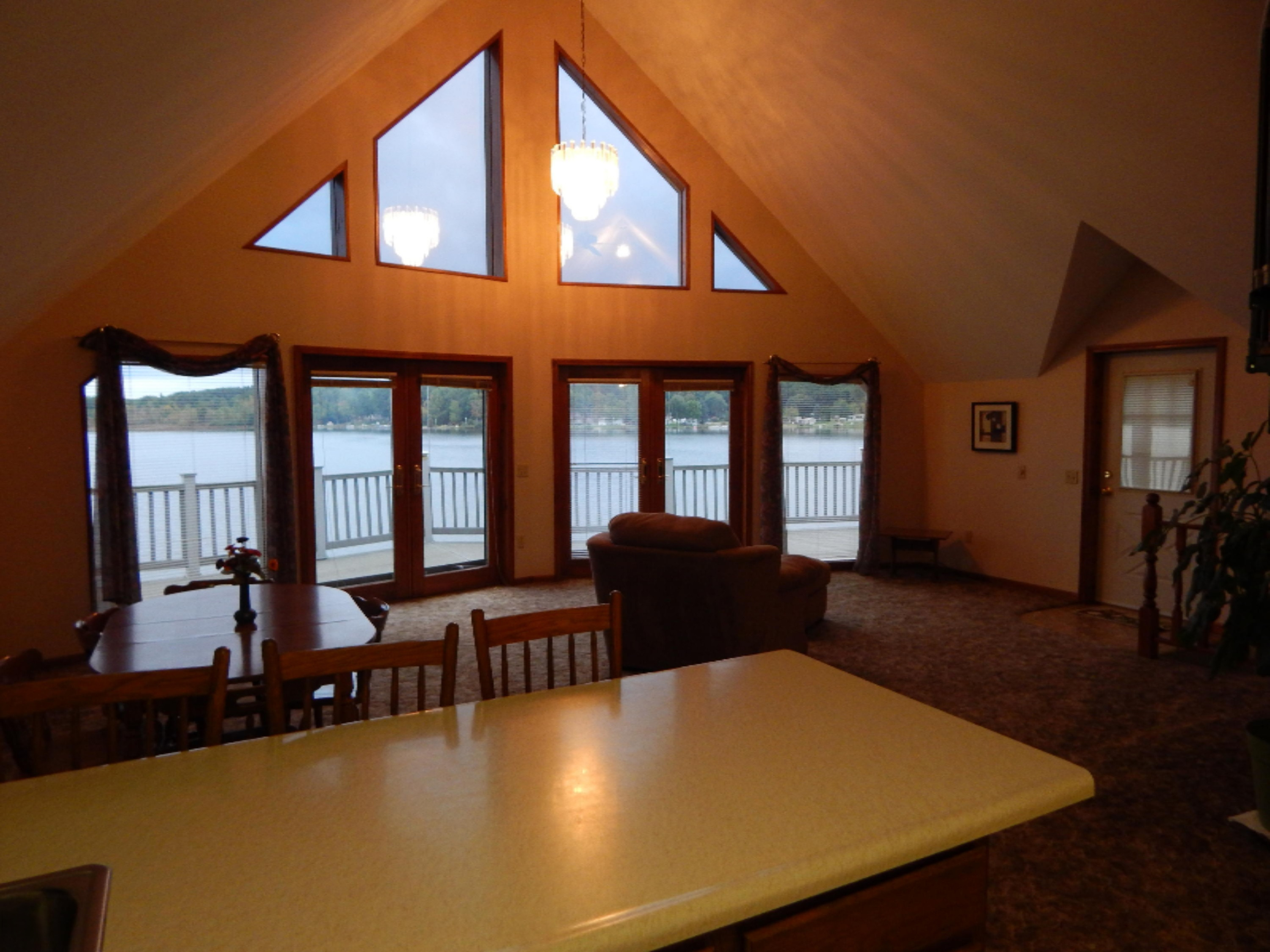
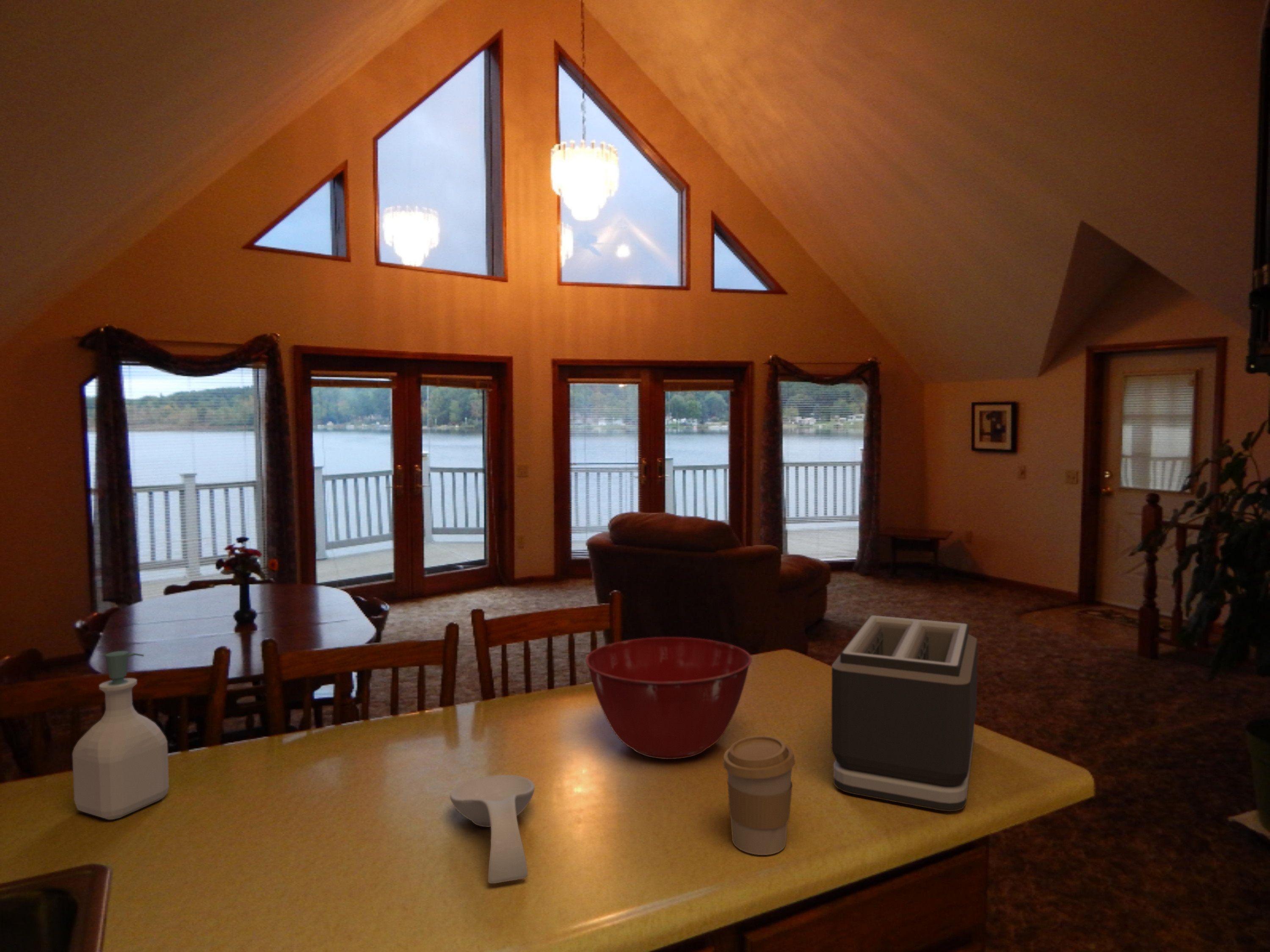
+ spoon rest [449,774,535,884]
+ toaster [831,615,978,812]
+ mixing bowl [585,637,752,759]
+ coffee cup [723,735,796,856]
+ soap bottle [72,650,169,820]
